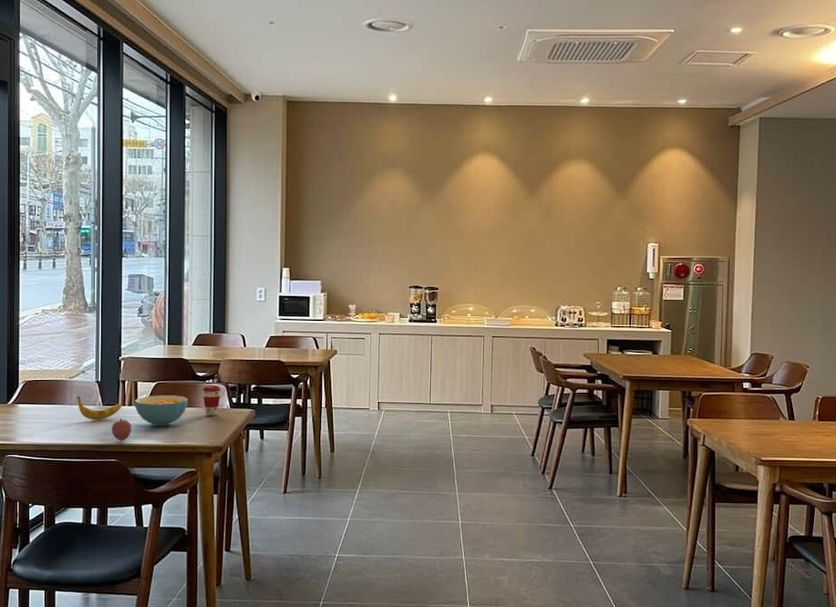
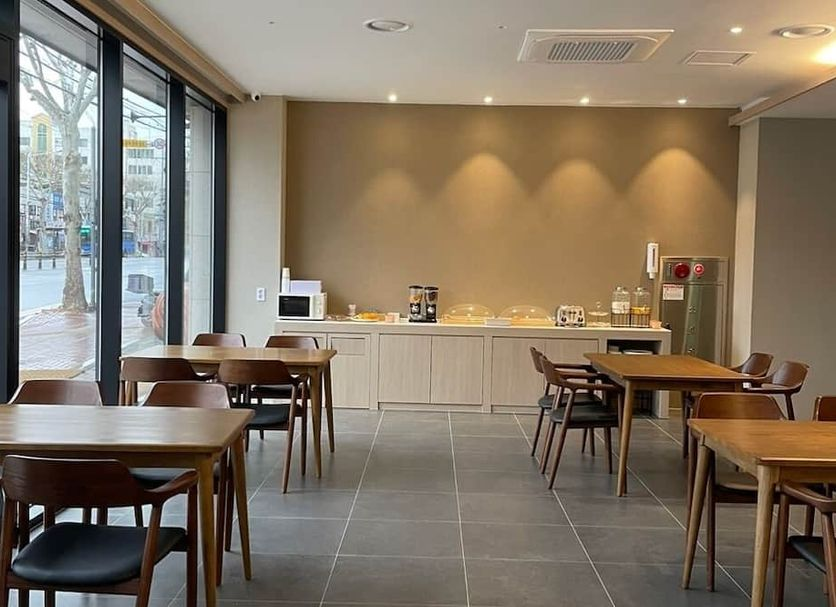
- fruit [111,417,132,442]
- banana [76,395,123,421]
- cereal bowl [134,394,189,427]
- coffee cup [202,384,222,417]
